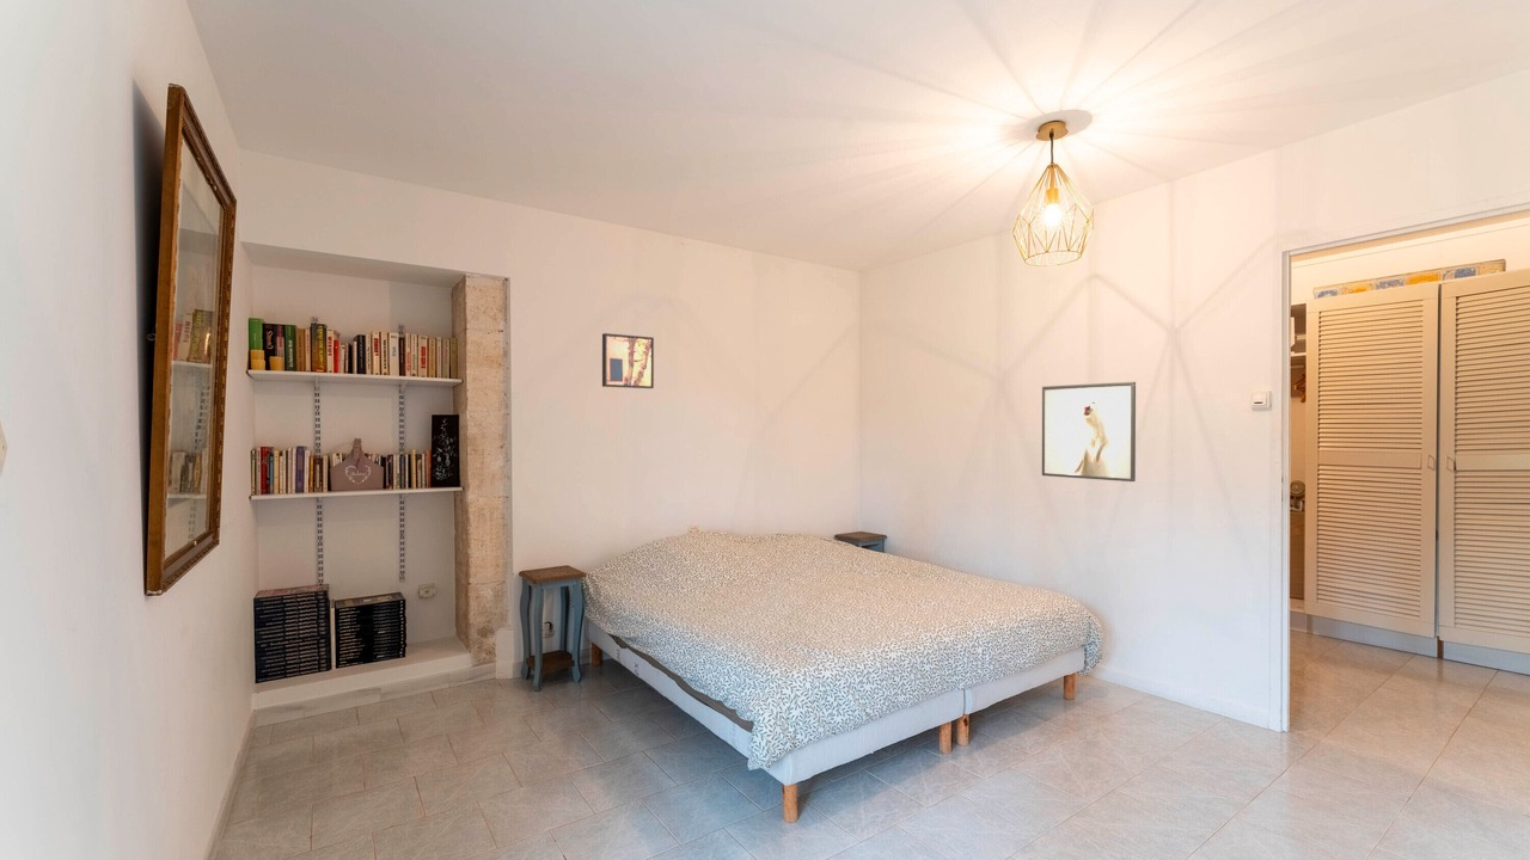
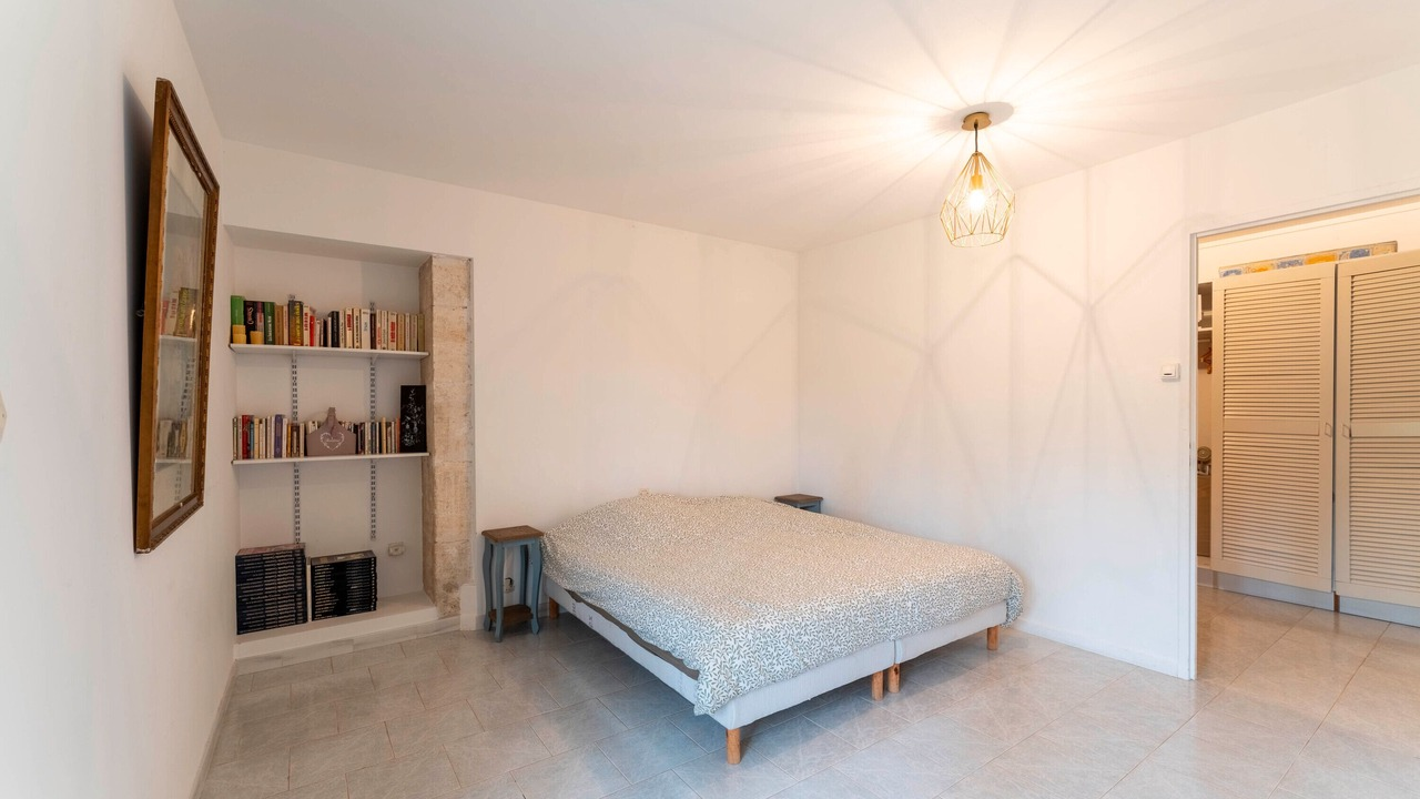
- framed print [1041,381,1137,483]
- wall art [601,332,655,389]
